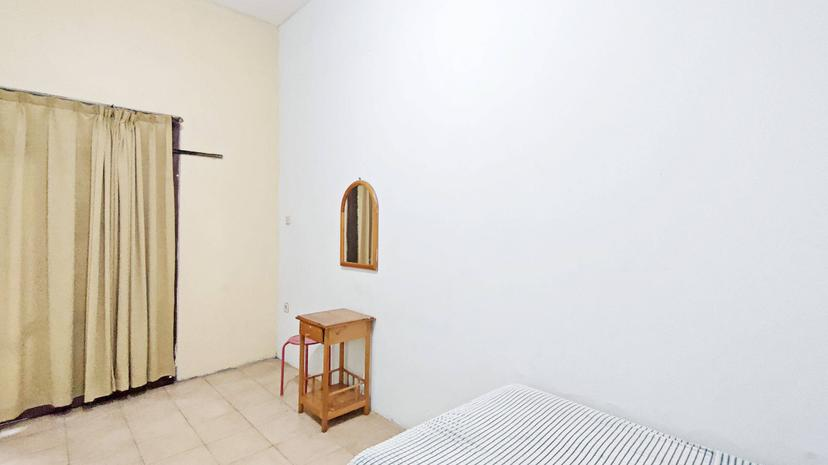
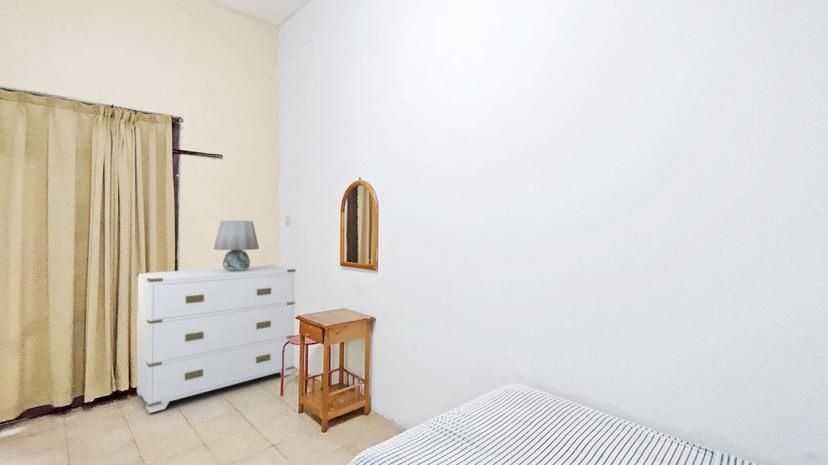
+ table lamp [213,220,260,271]
+ dresser [135,265,297,414]
